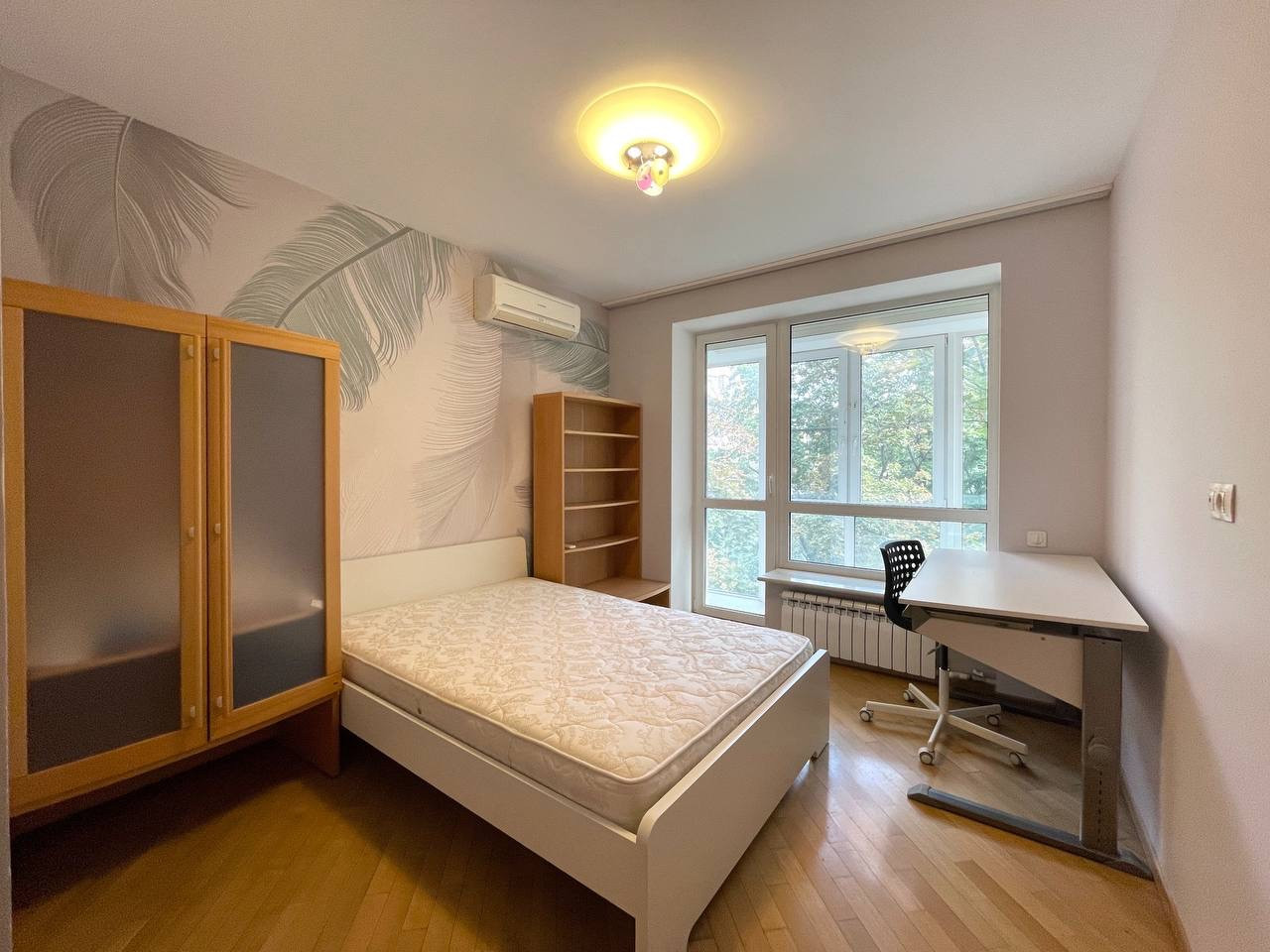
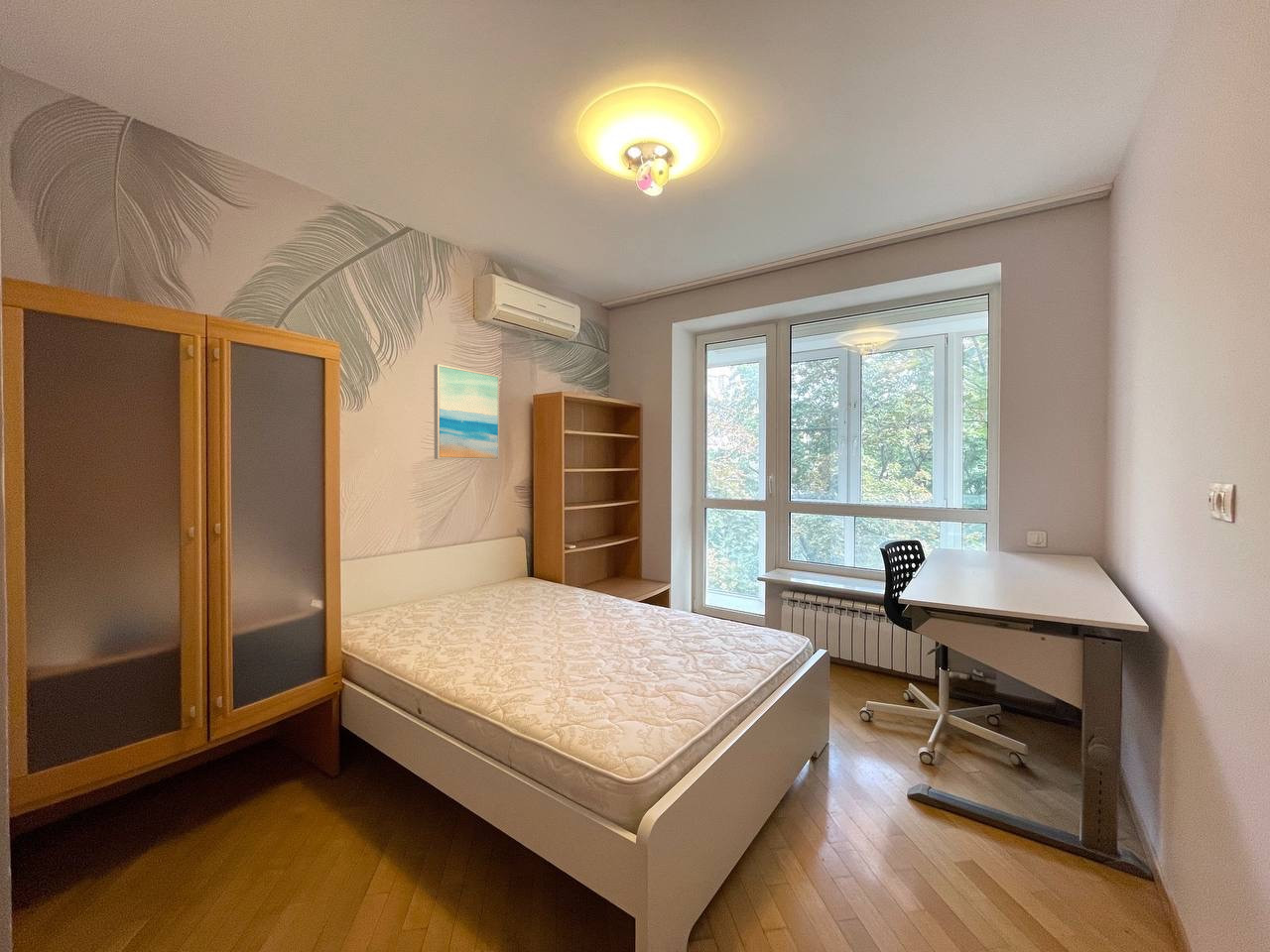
+ wall art [433,363,500,461]
